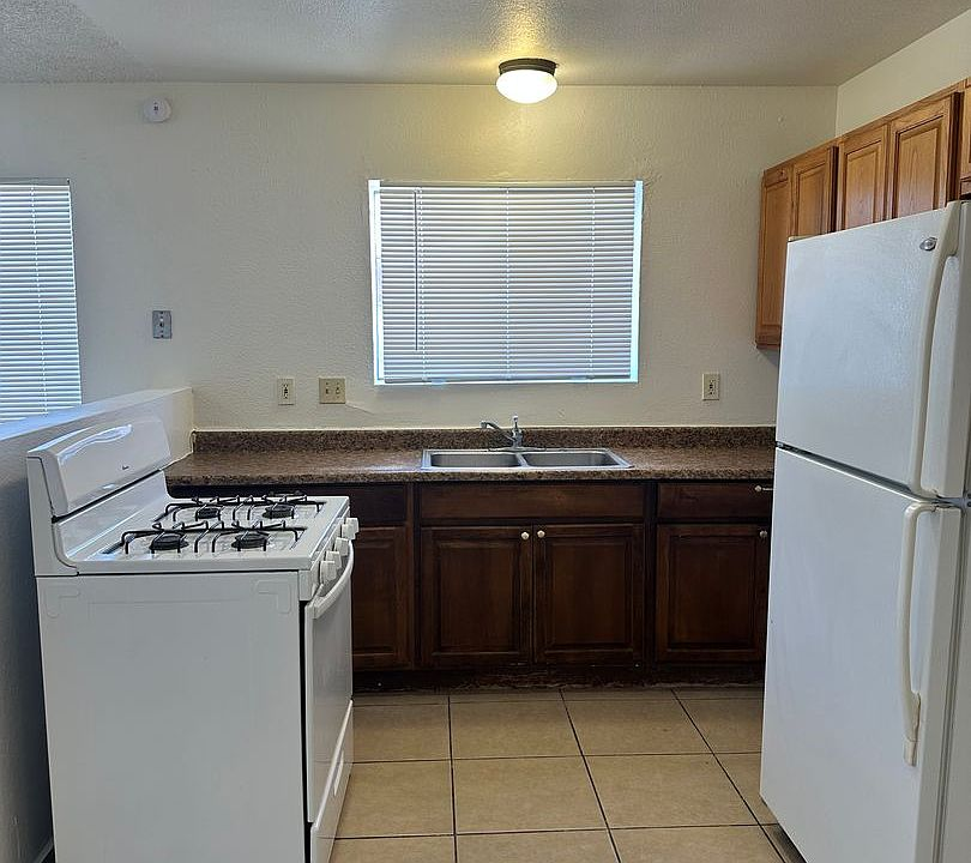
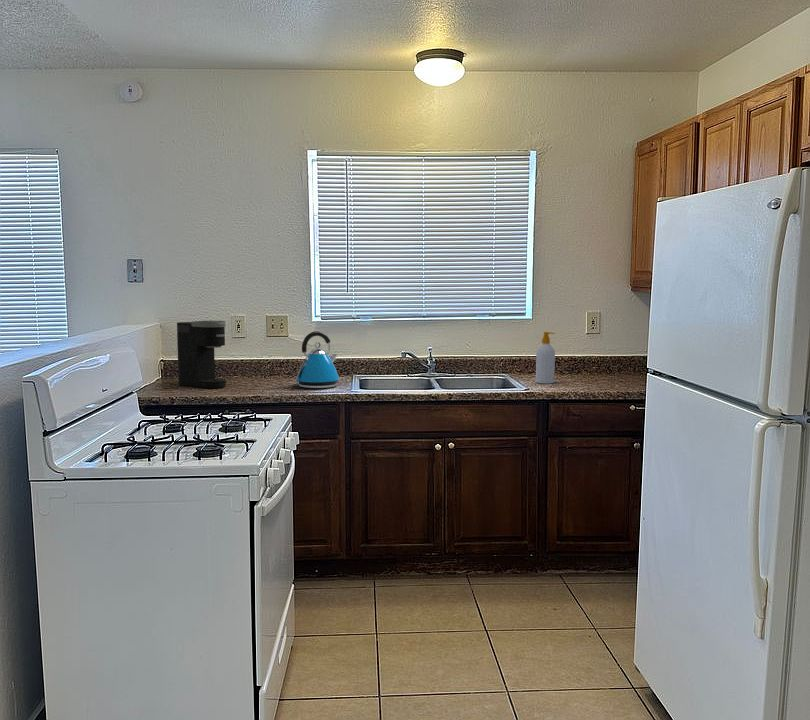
+ kettle [293,330,340,389]
+ coffee maker [176,319,227,389]
+ soap bottle [535,331,556,385]
